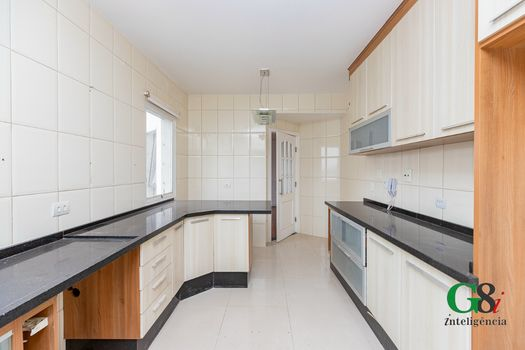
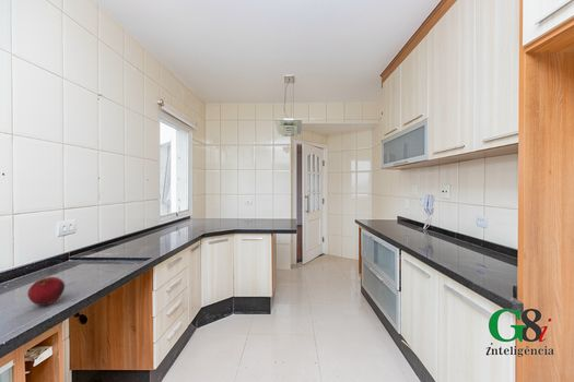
+ fruit [26,276,66,307]
